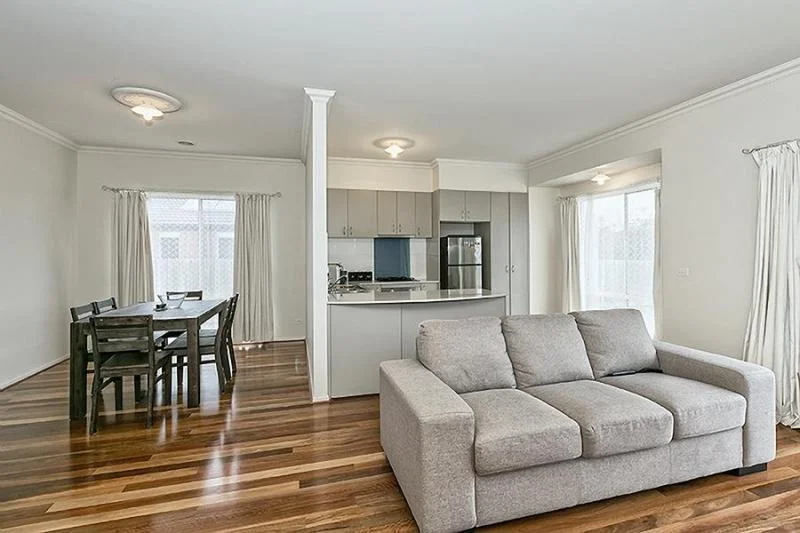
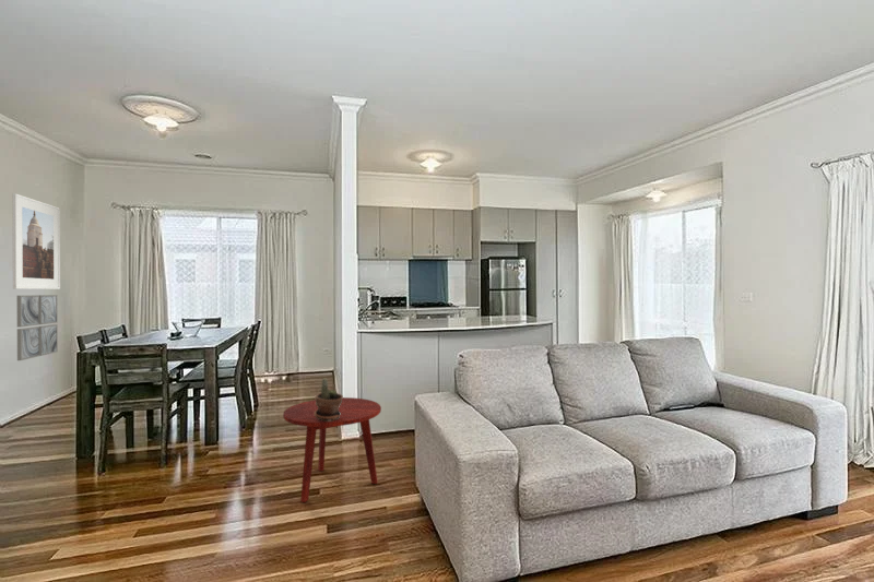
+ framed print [11,192,61,290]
+ wall art [15,294,59,361]
+ side table [282,396,382,503]
+ potted plant [315,377,344,421]
